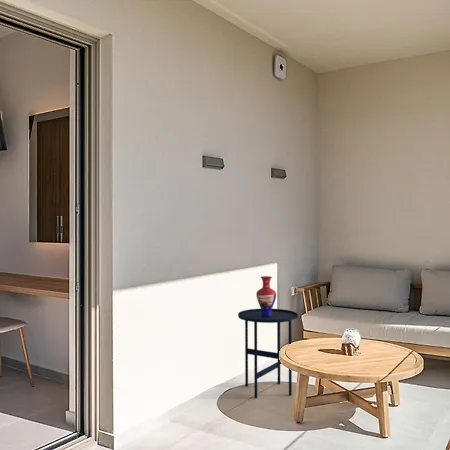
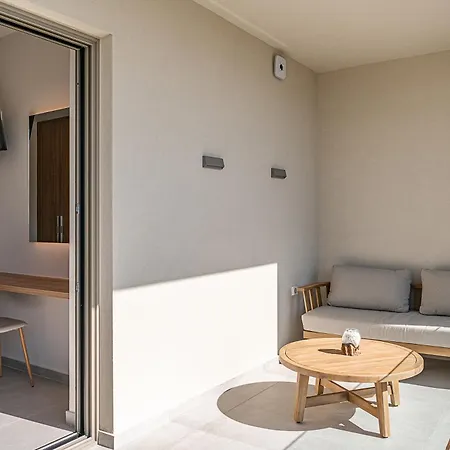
- vase [255,275,277,317]
- side table [237,308,299,399]
